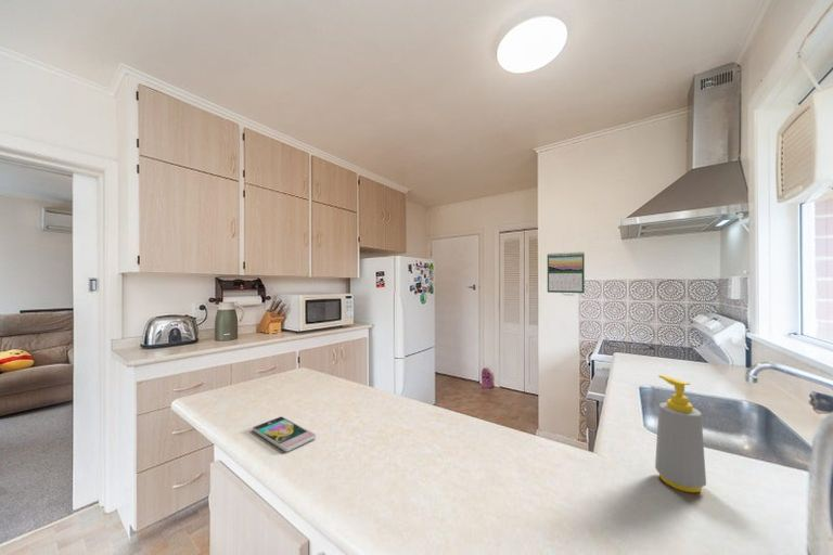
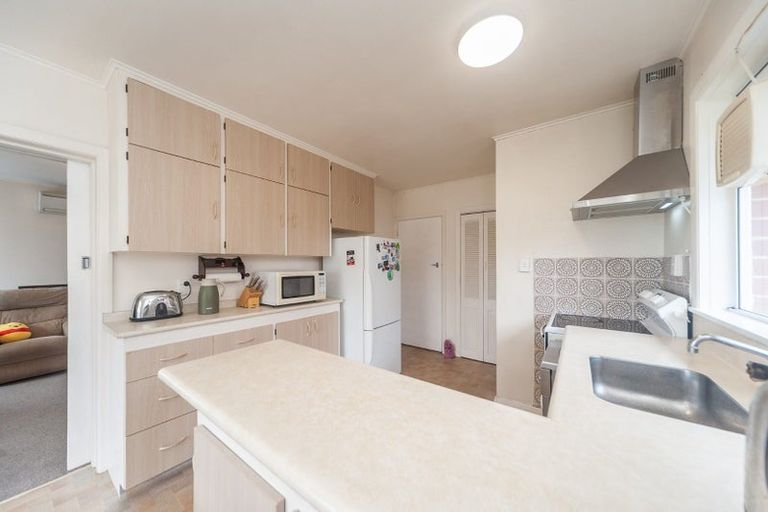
- calendar [547,251,586,294]
- soap bottle [654,374,707,493]
- smartphone [252,415,318,453]
